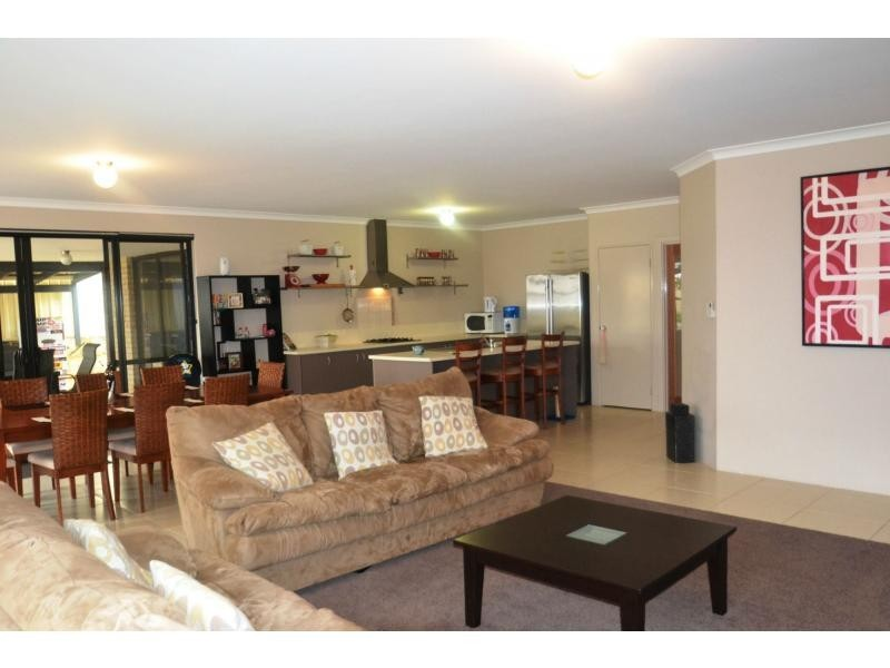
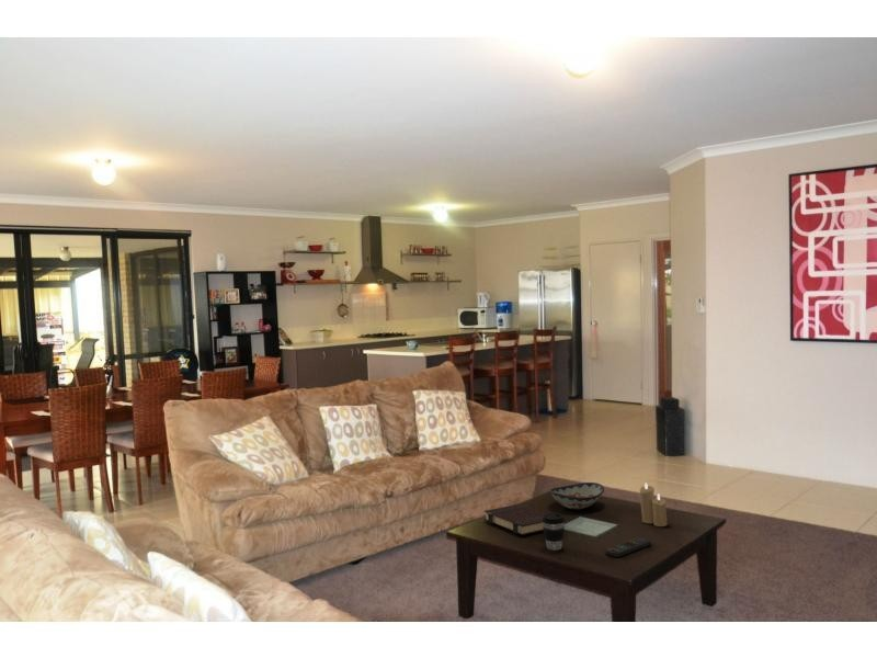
+ decorative bowl [548,481,605,510]
+ candle [639,481,669,527]
+ coffee cup [542,512,566,552]
+ book [483,503,549,536]
+ remote control [604,536,652,558]
